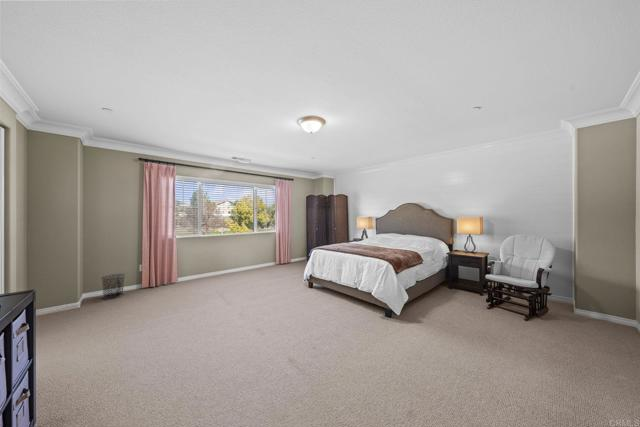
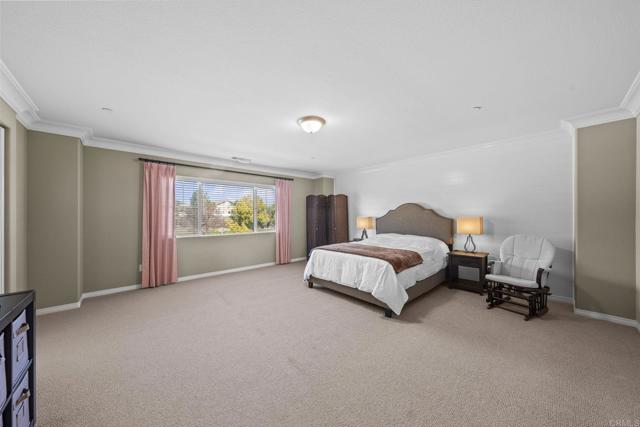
- waste bin [100,273,126,300]
